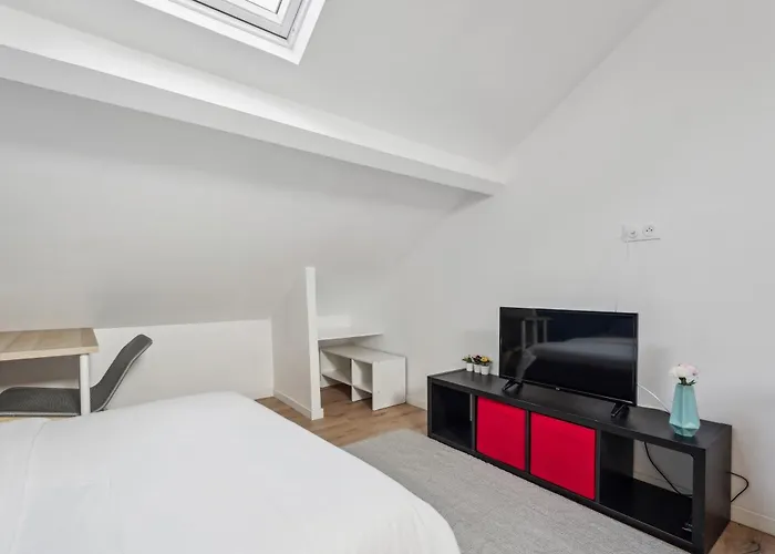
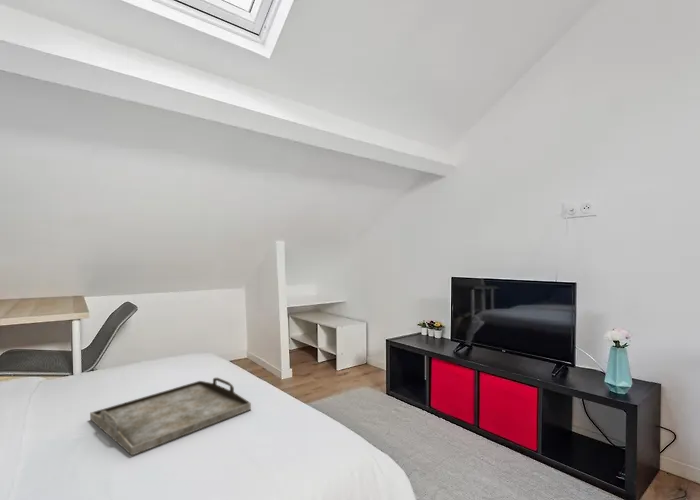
+ serving tray [89,377,252,456]
